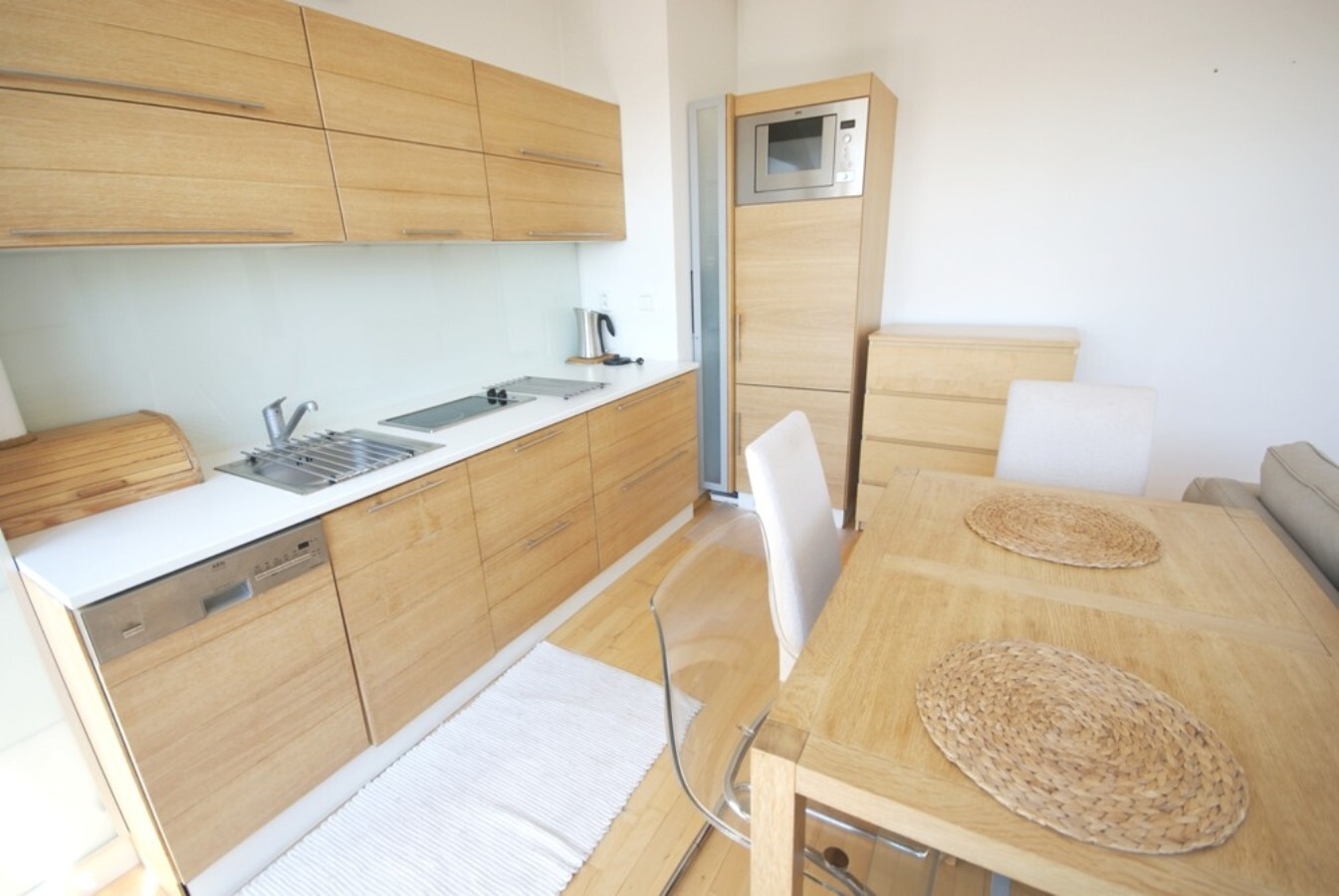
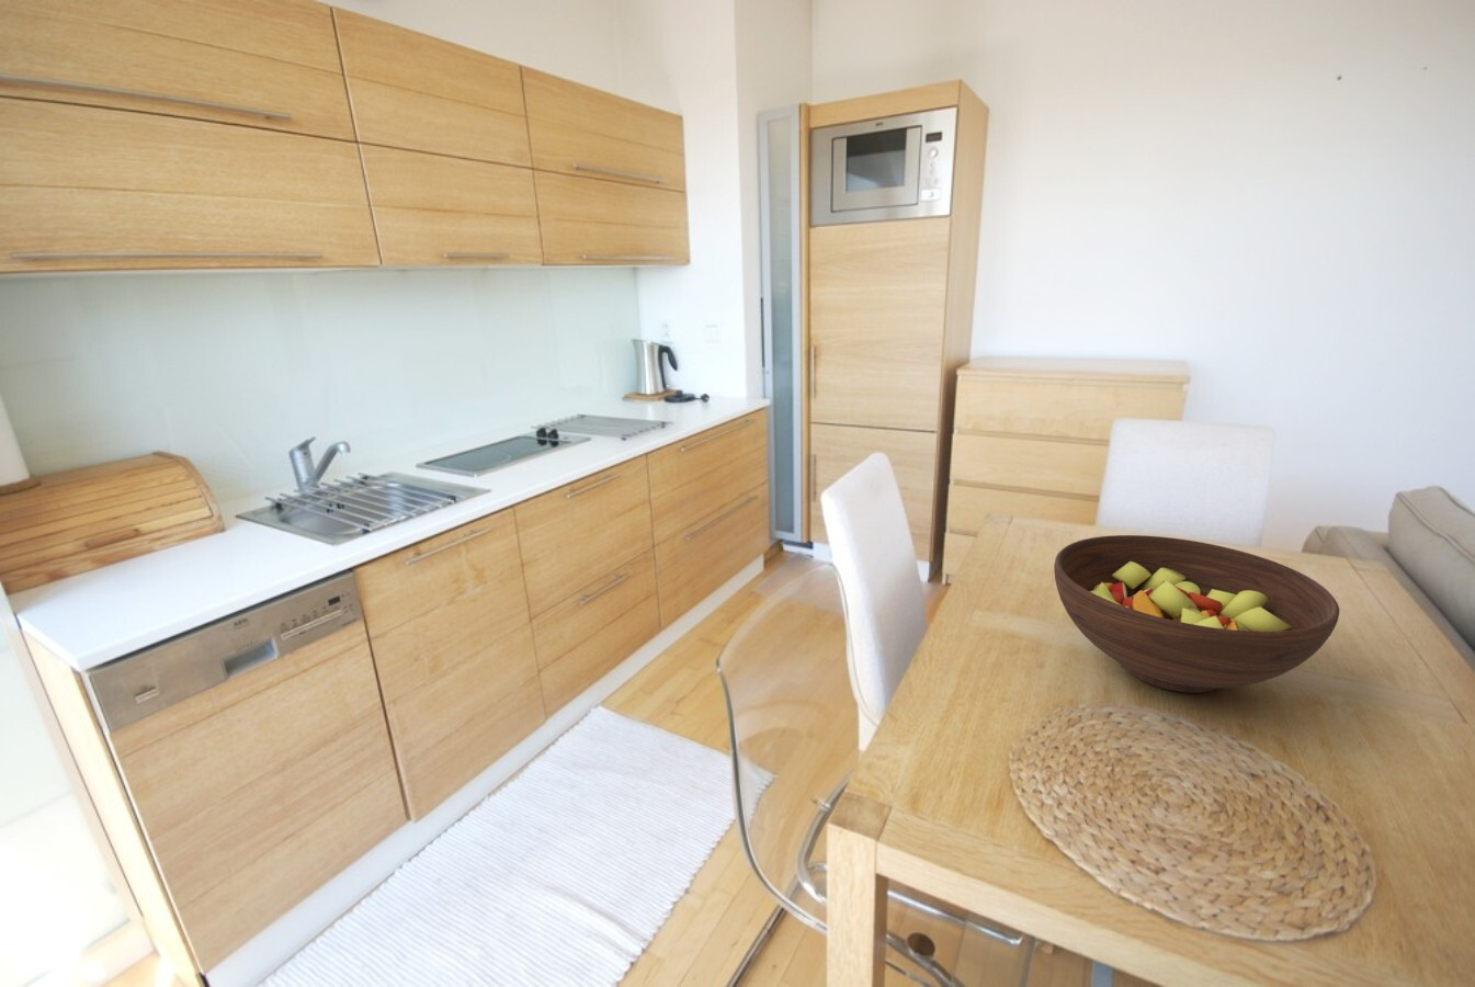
+ fruit bowl [1053,534,1341,694]
